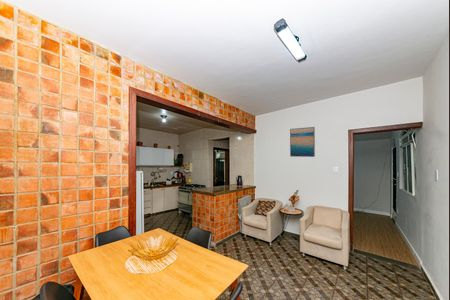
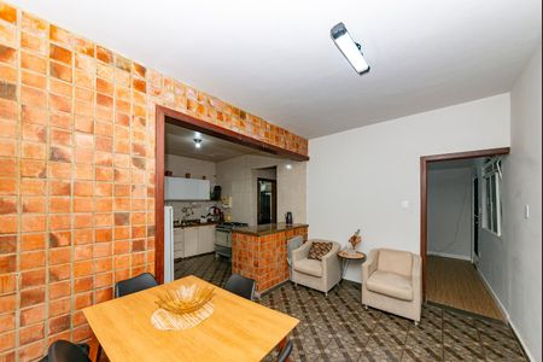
- wall art [289,126,316,158]
